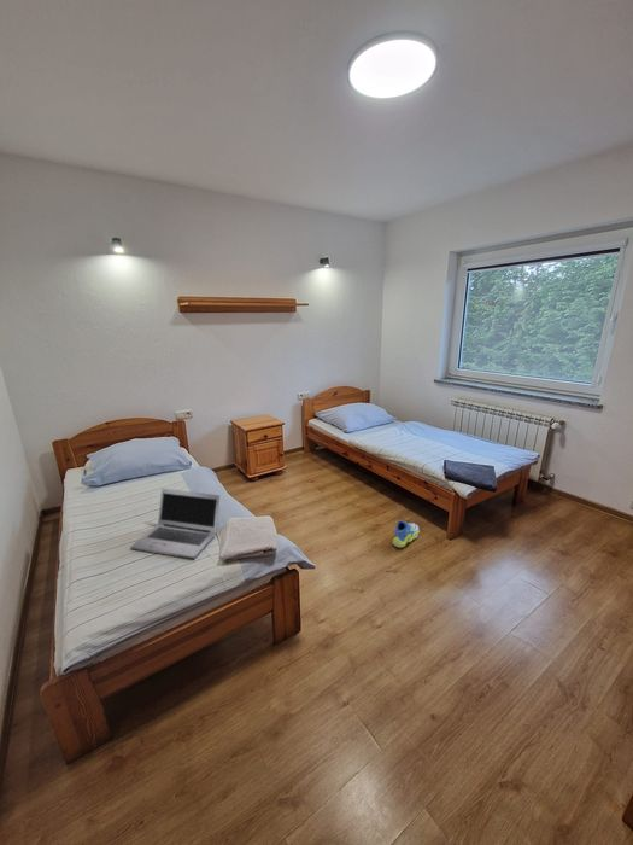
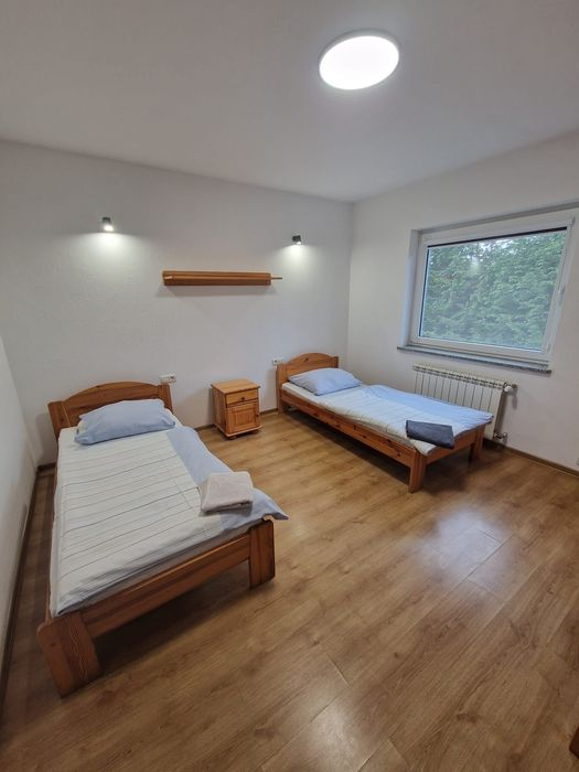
- sneaker [392,519,421,549]
- laptop [130,488,221,560]
